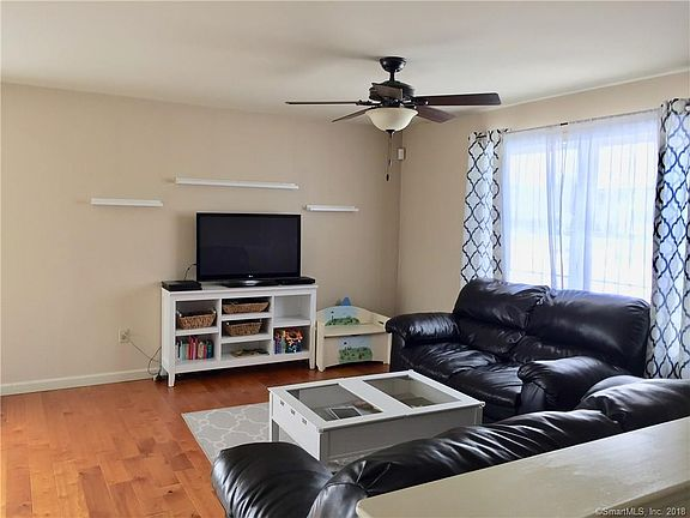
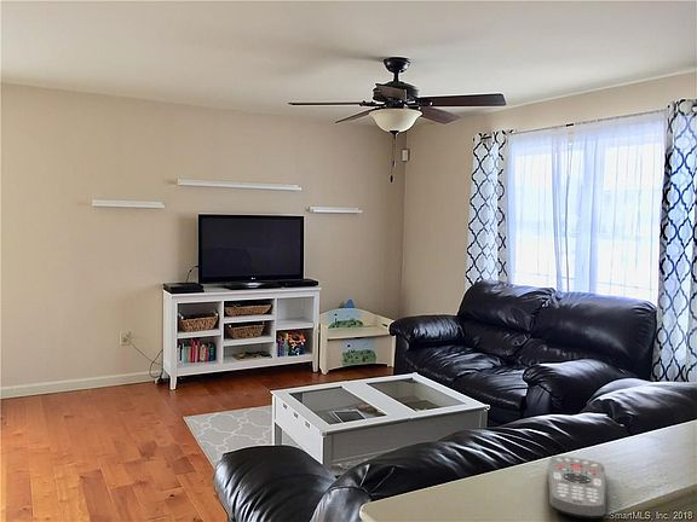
+ remote control [547,454,607,520]
